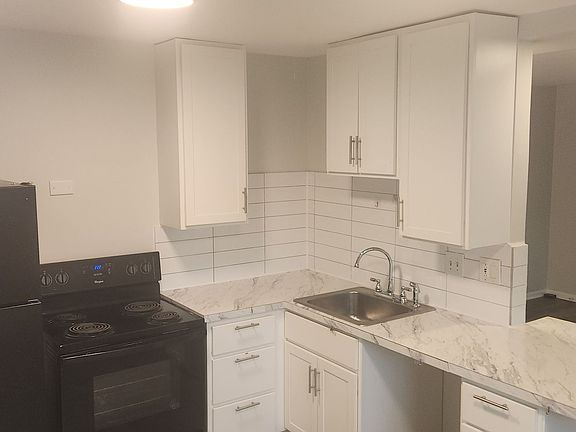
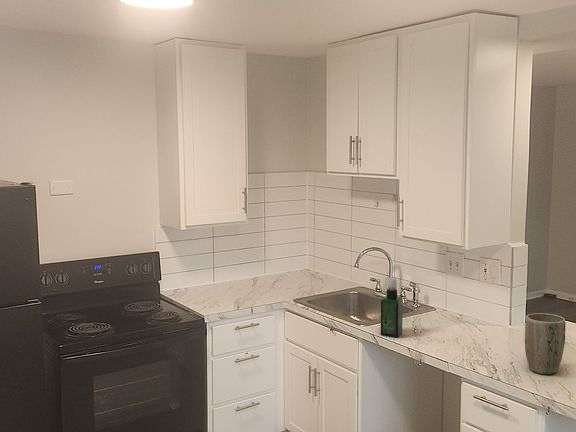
+ spray bottle [380,277,404,338]
+ plant pot [524,312,567,375]
